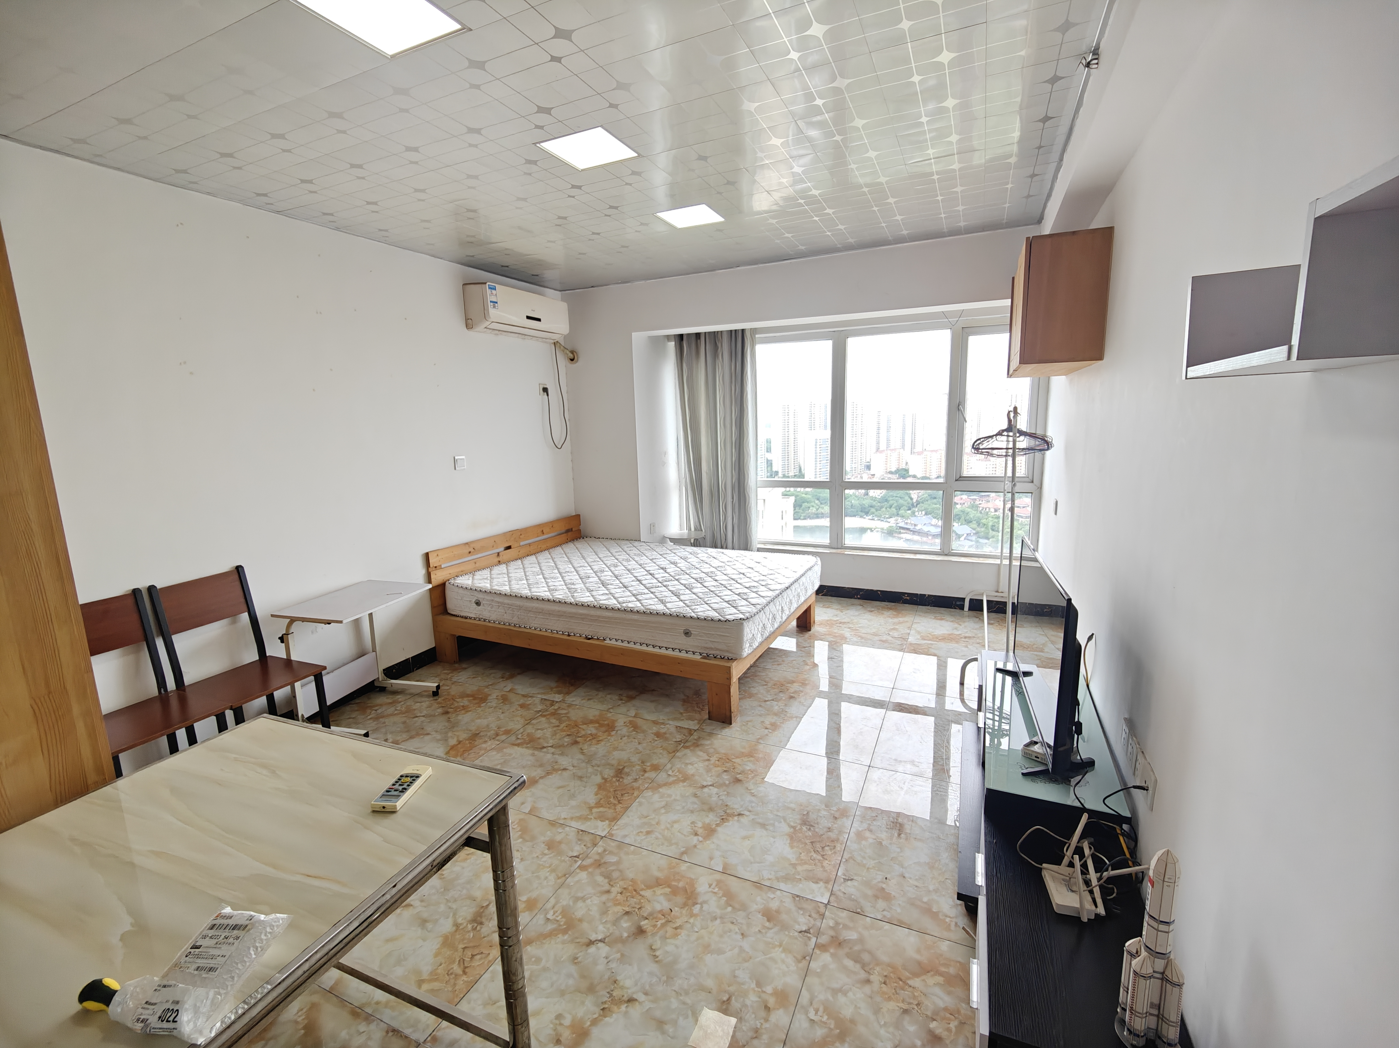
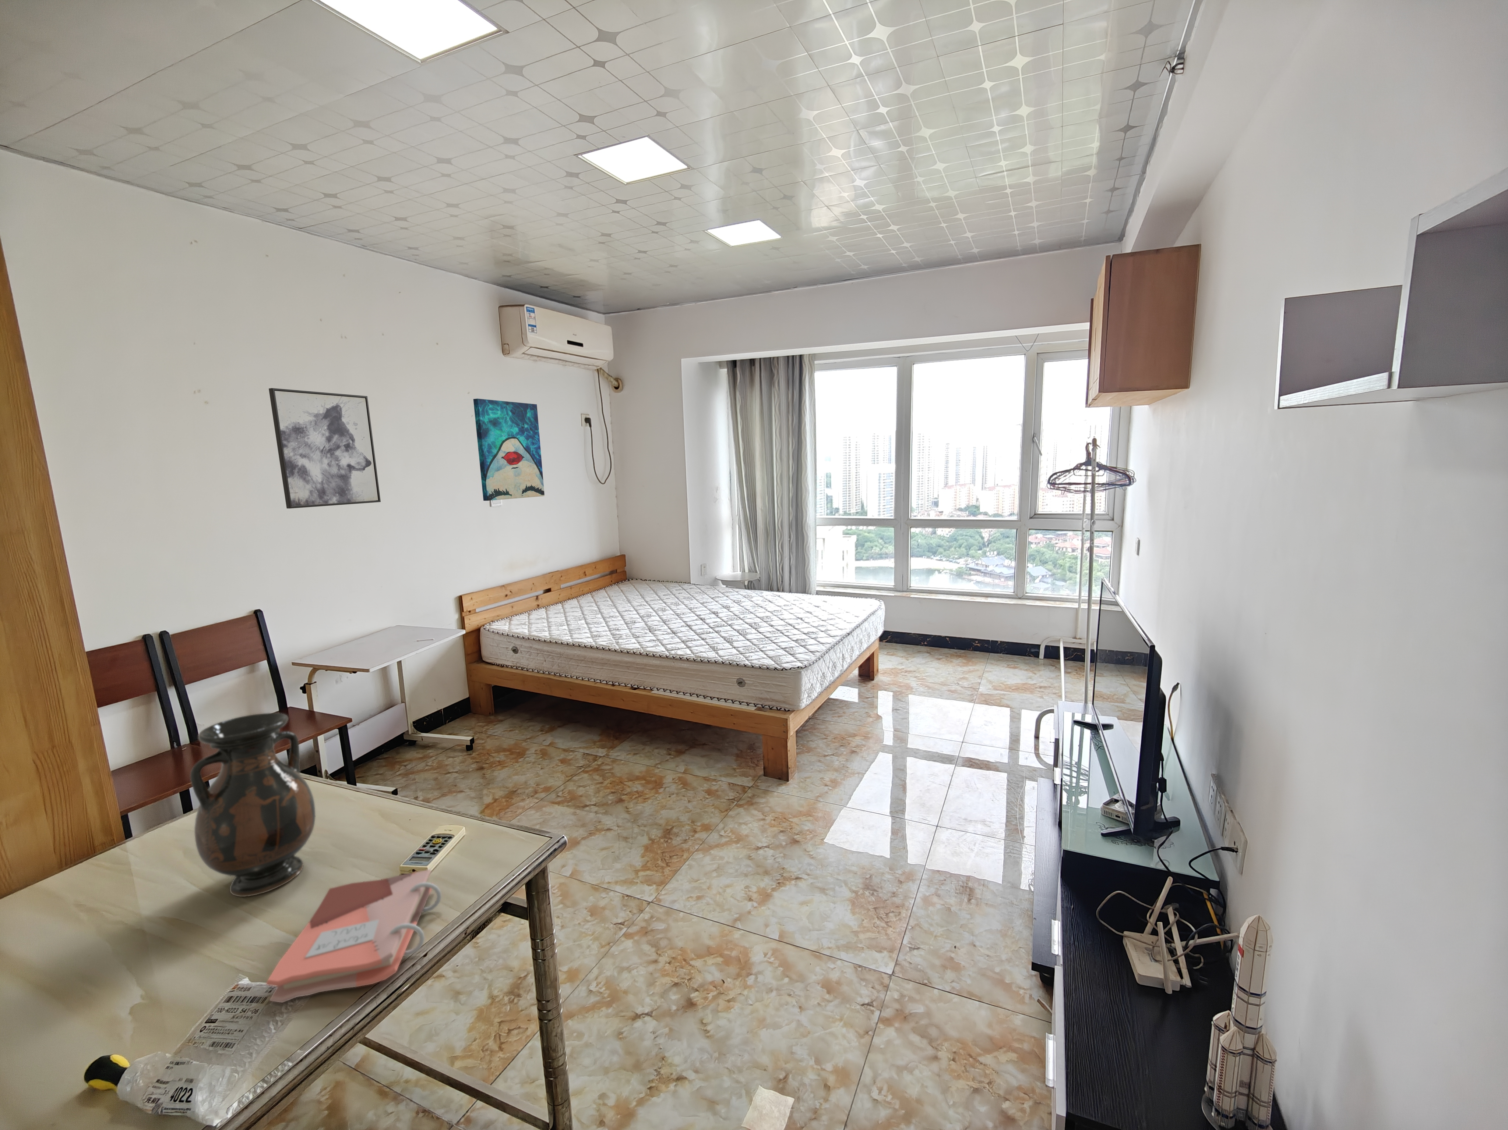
+ wall art [268,388,381,509]
+ wall art [473,399,545,501]
+ phonebook [266,869,442,1003]
+ vase [190,712,316,897]
